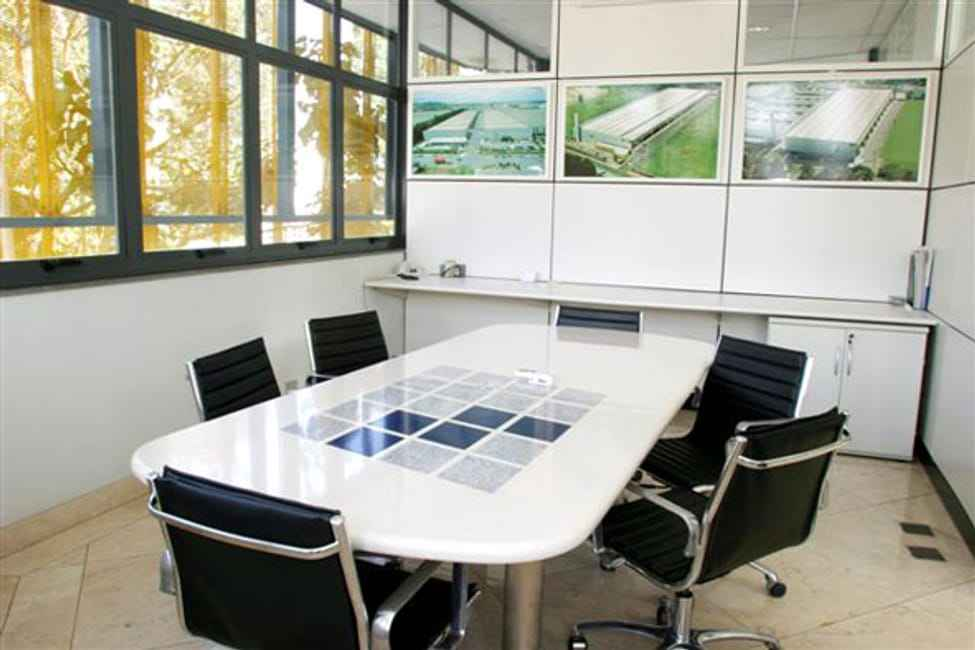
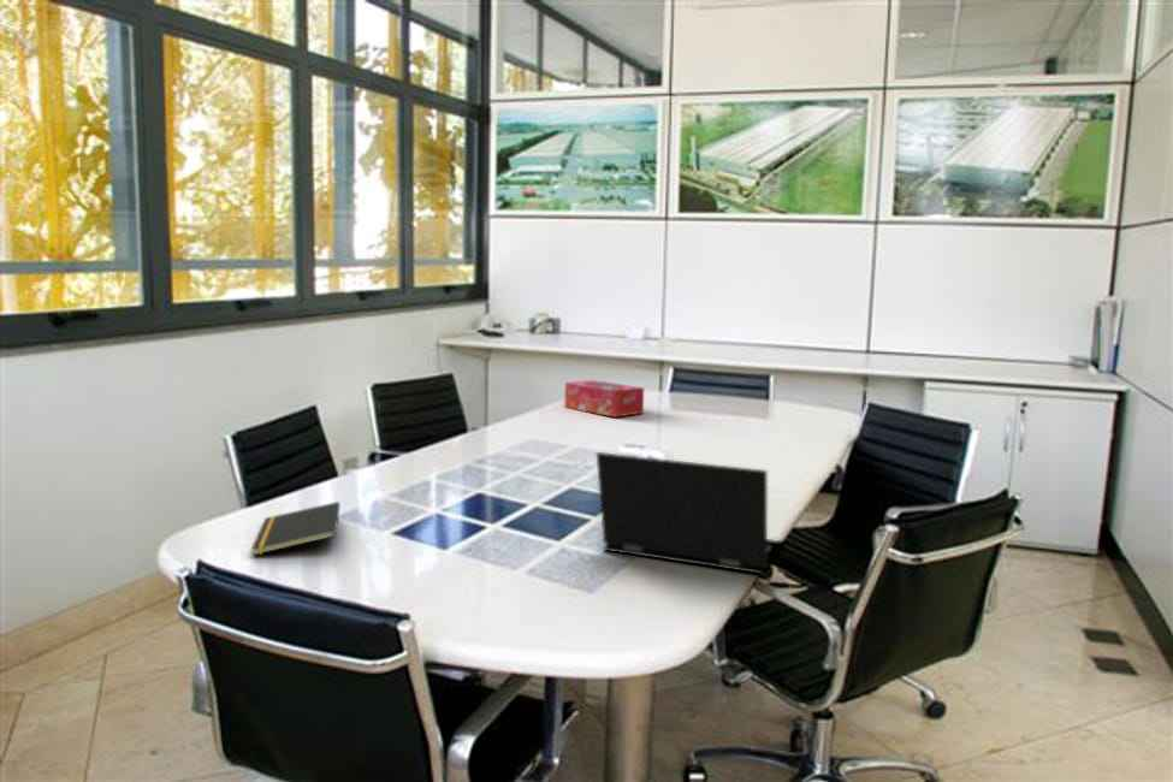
+ notepad [250,500,342,556]
+ tissue box [563,379,645,419]
+ laptop [596,451,787,576]
